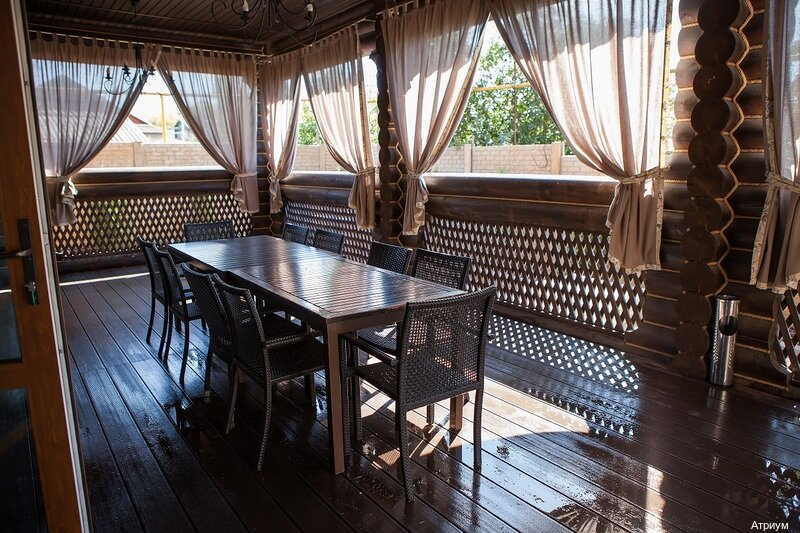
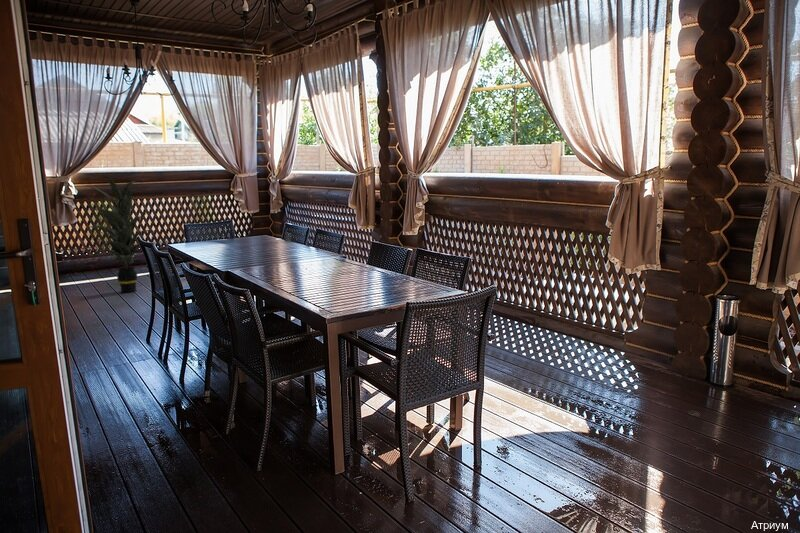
+ indoor plant [84,174,160,294]
